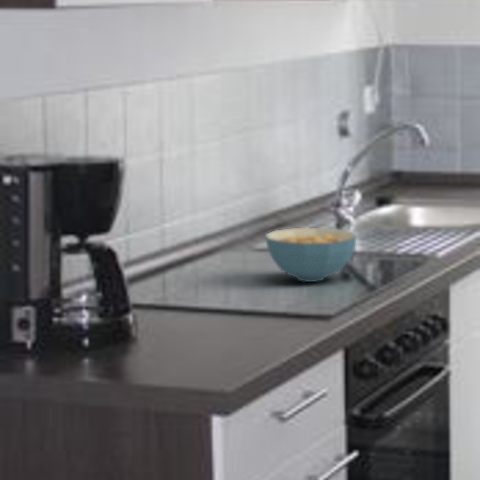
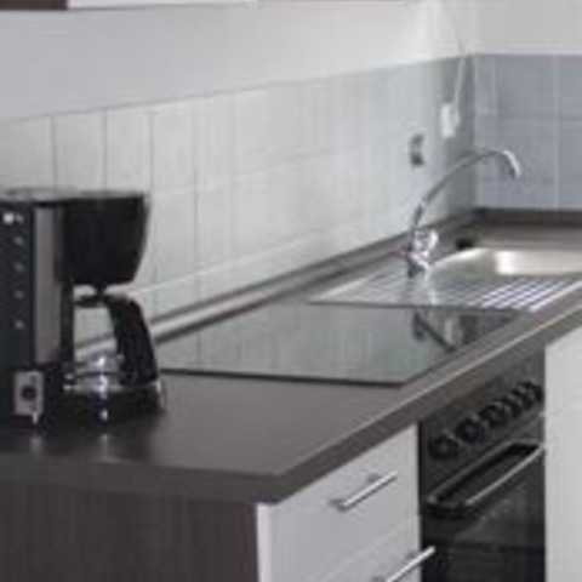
- cereal bowl [264,227,358,283]
